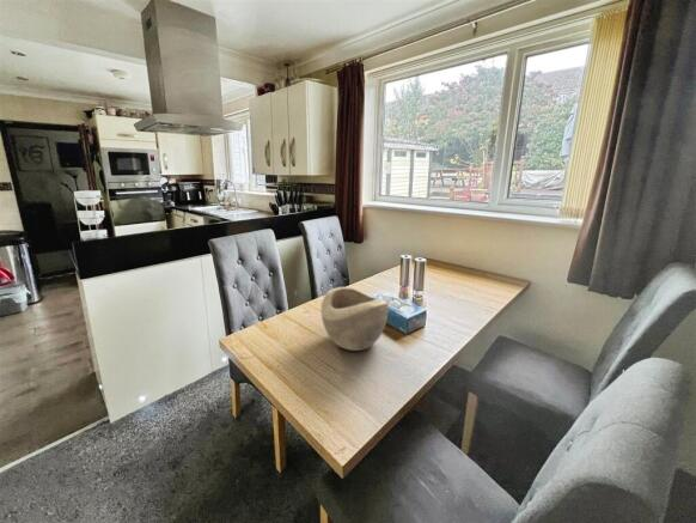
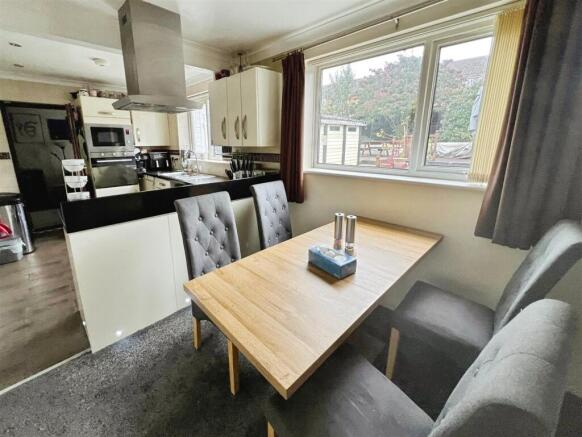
- decorative bowl [320,286,390,352]
